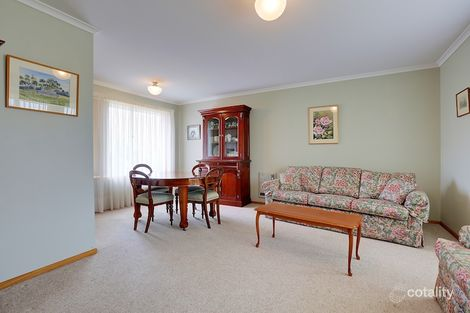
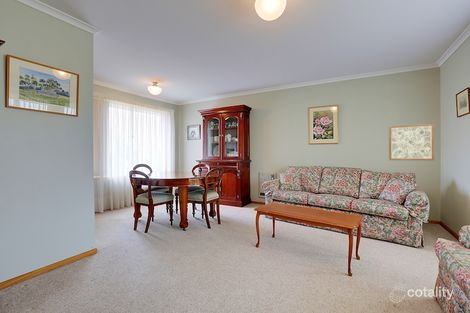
+ wall art [388,123,435,161]
